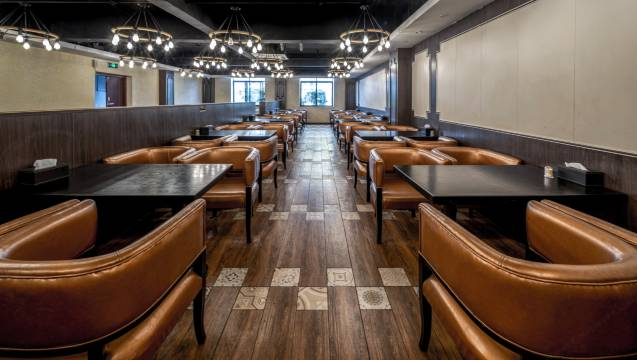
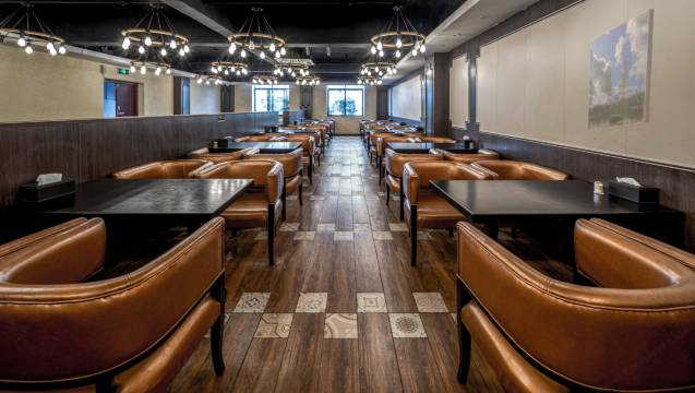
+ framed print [586,8,655,132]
